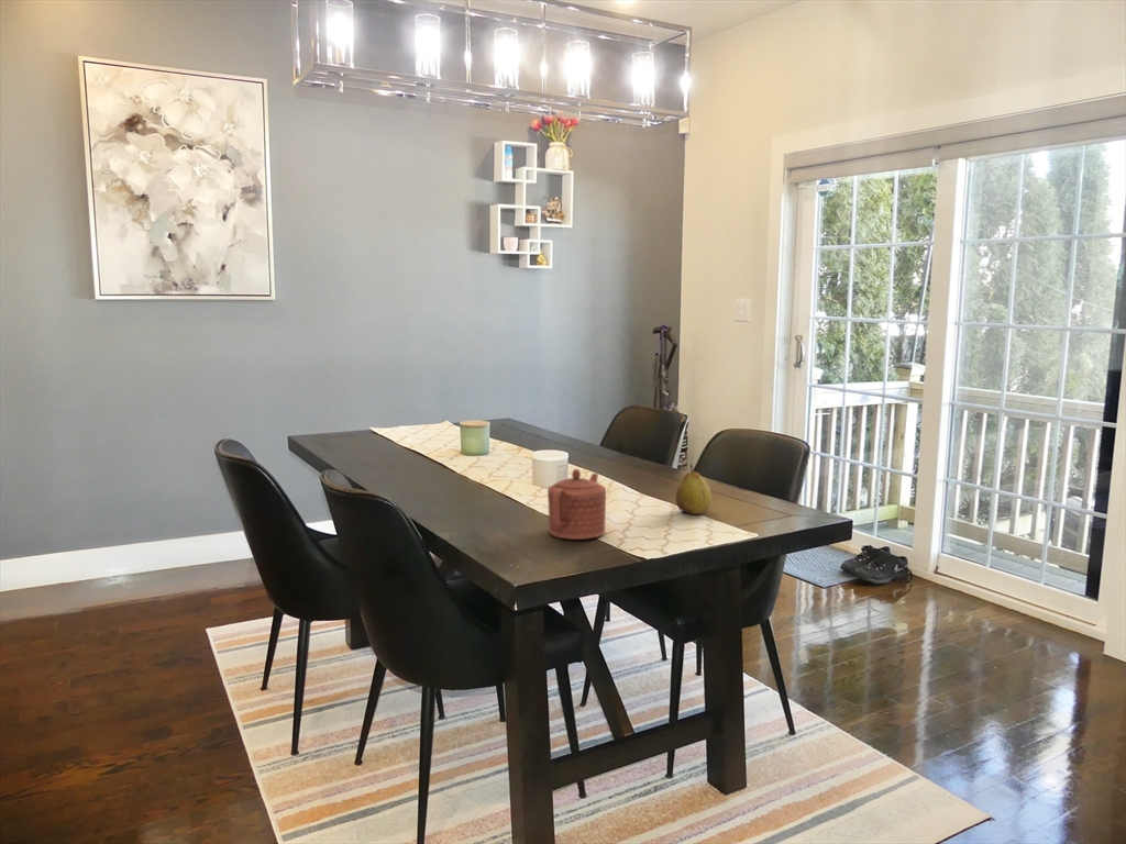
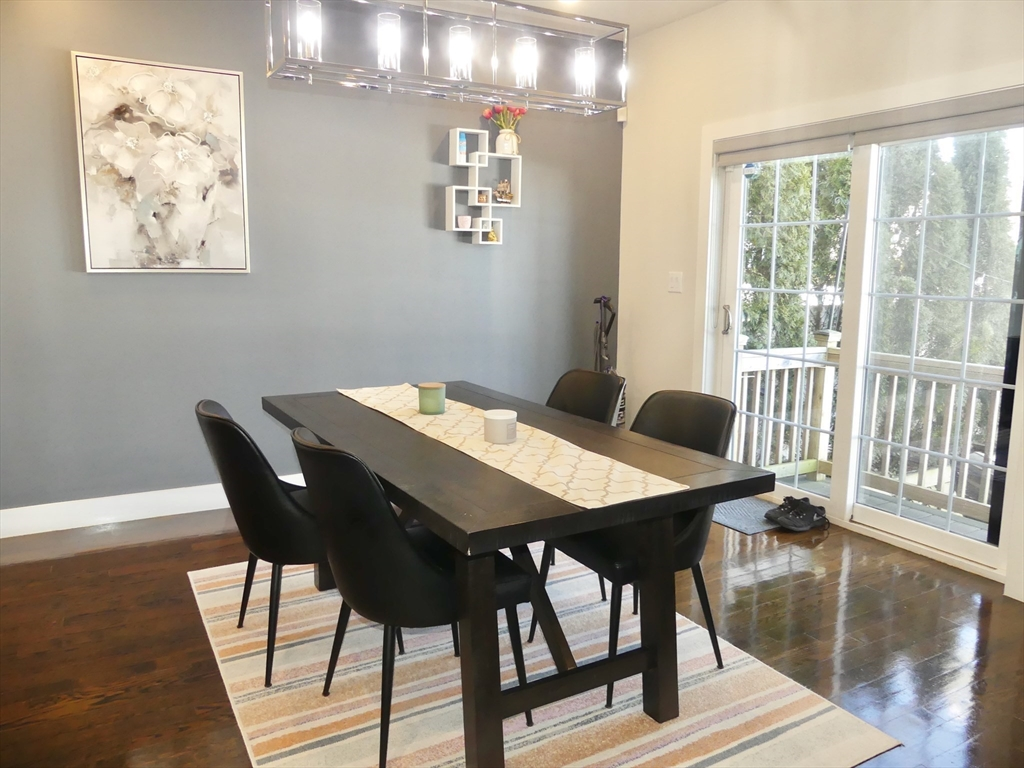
- fruit [675,463,713,515]
- teapot [547,468,607,541]
